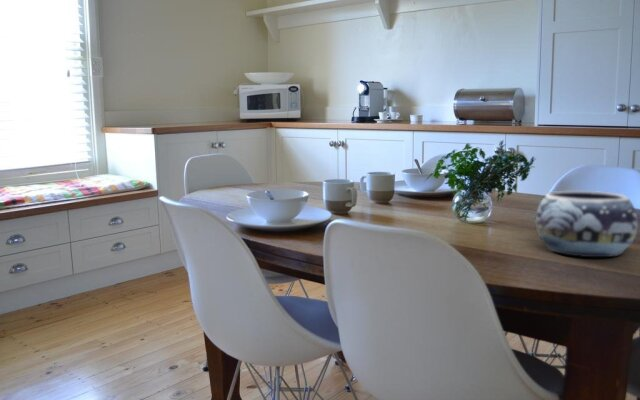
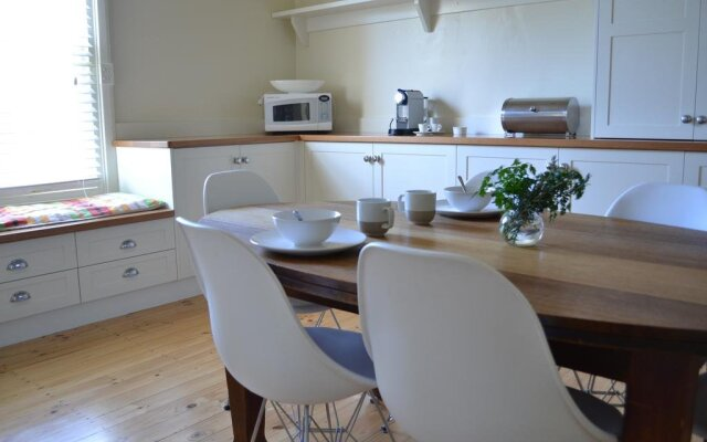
- decorative bowl [534,190,639,258]
